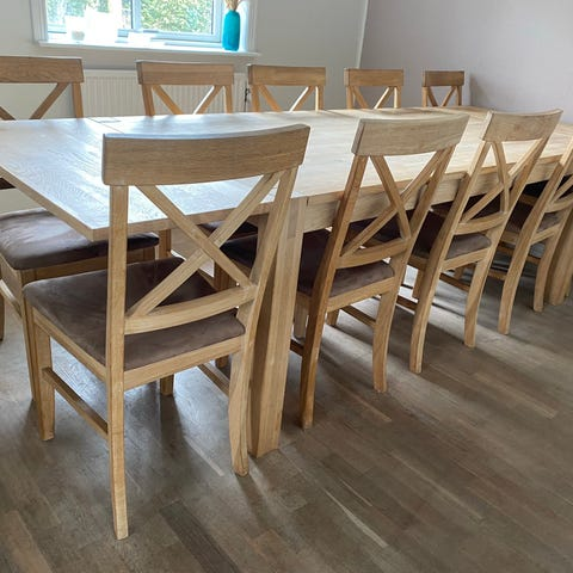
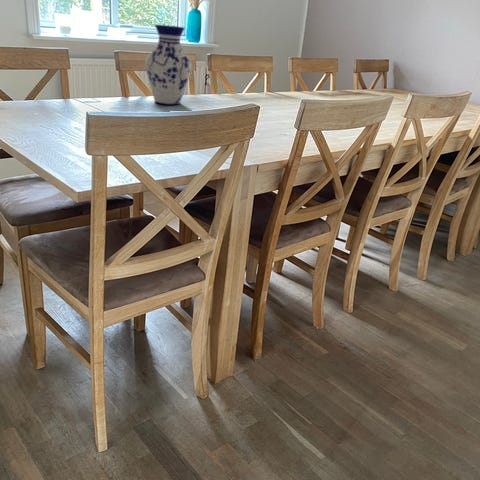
+ vase [144,24,193,106]
